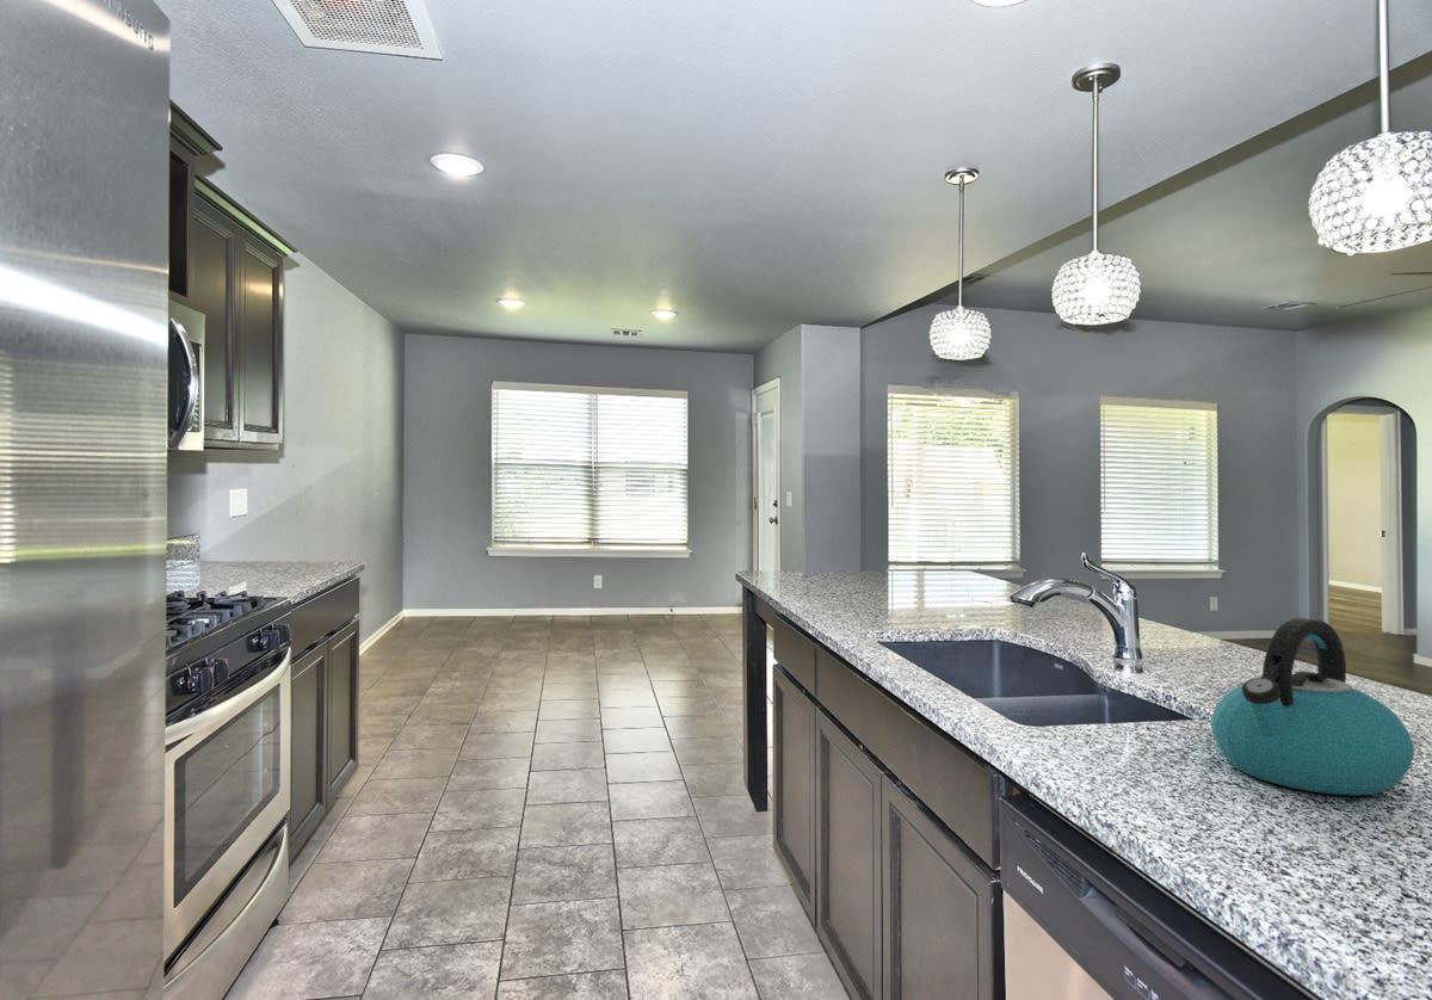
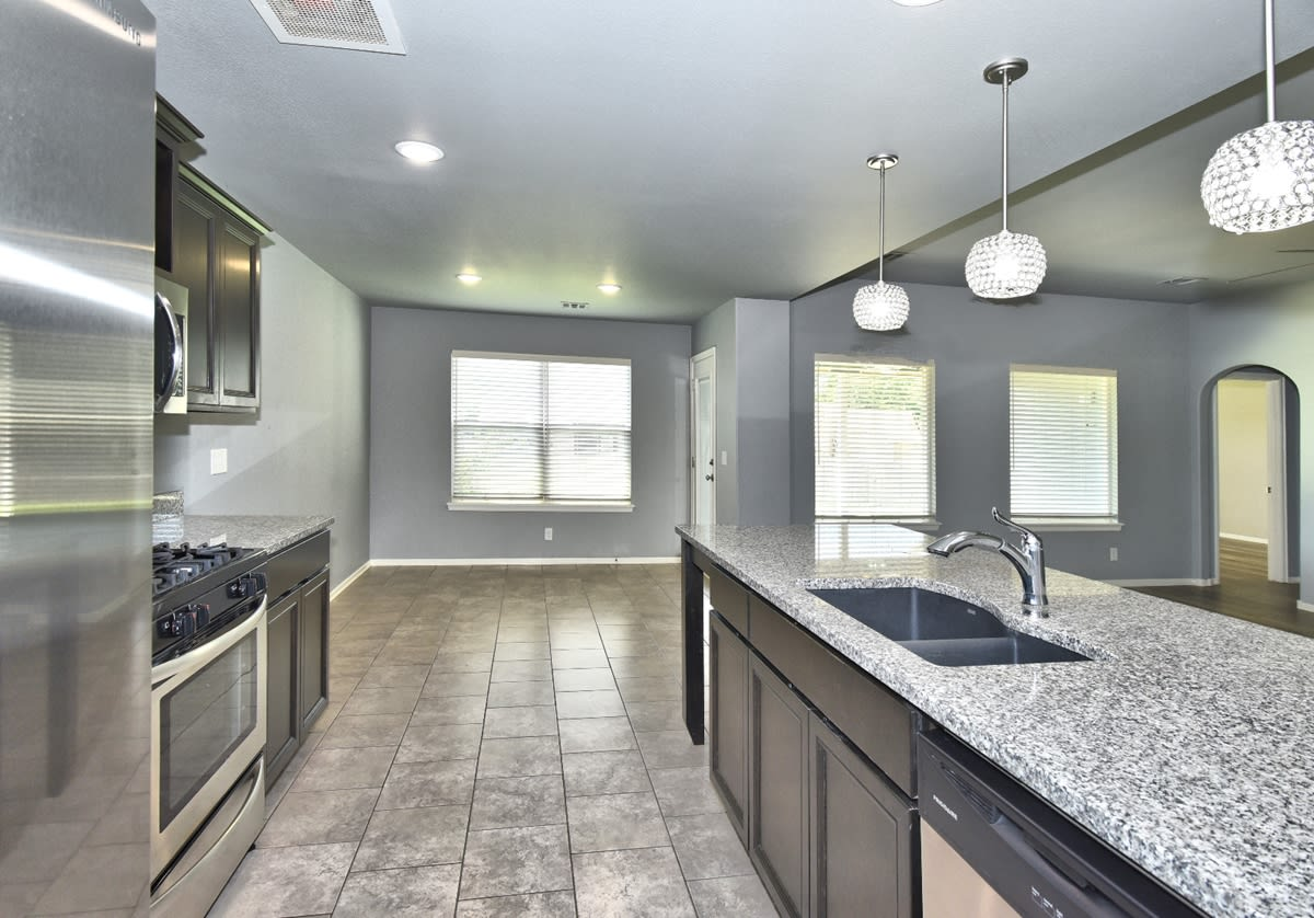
- kettle [1210,617,1415,796]
